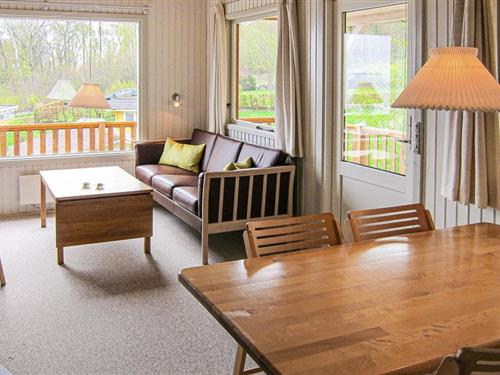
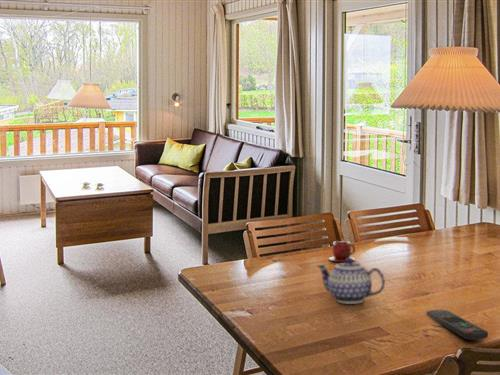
+ teacup [328,240,356,263]
+ remote control [426,309,489,341]
+ teapot [316,258,386,305]
